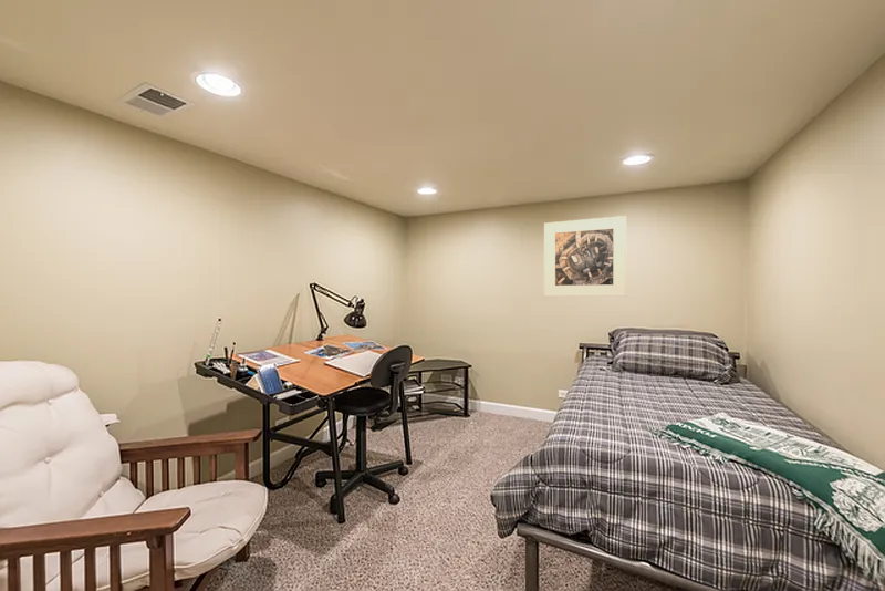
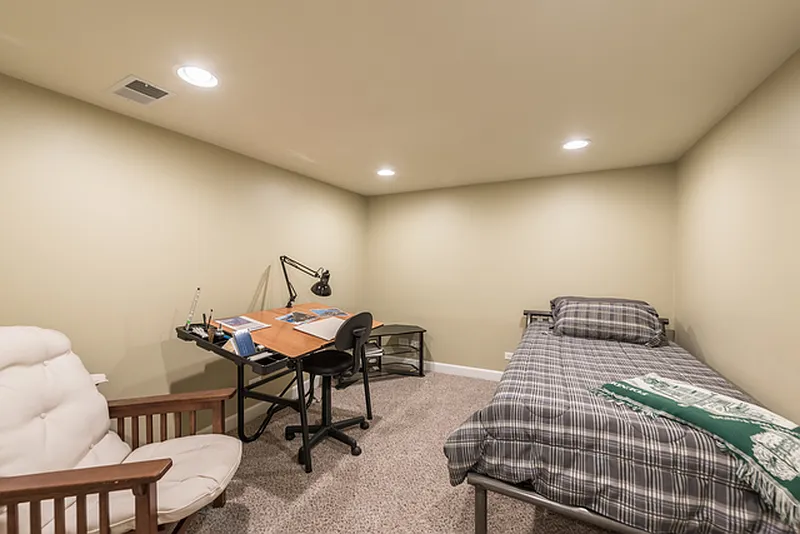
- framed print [543,215,627,298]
